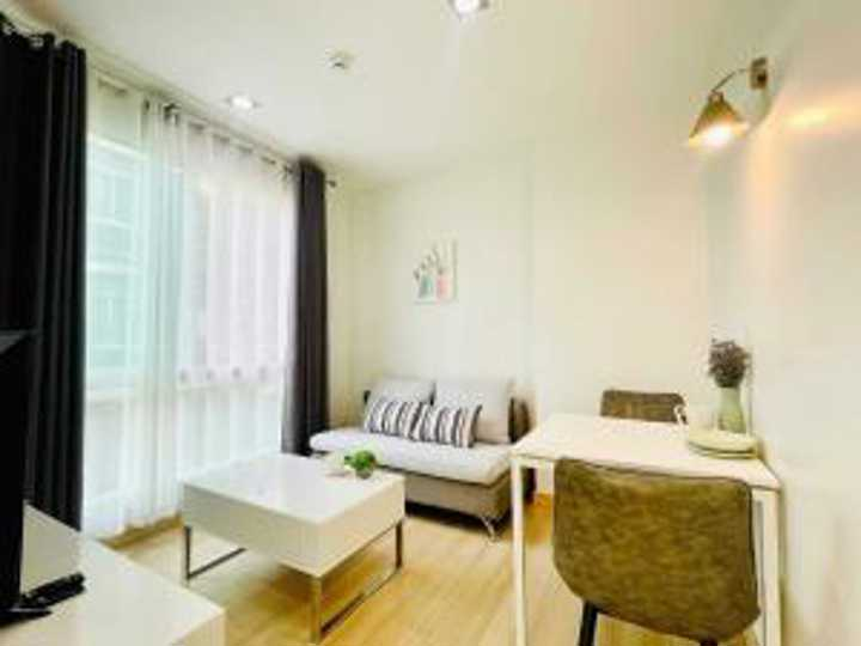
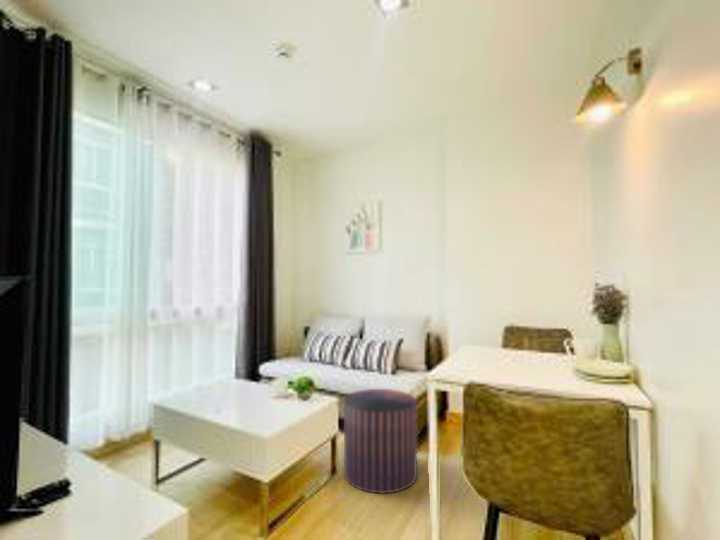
+ stool [343,388,418,495]
